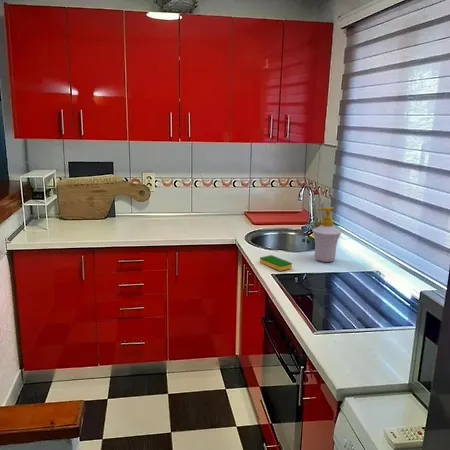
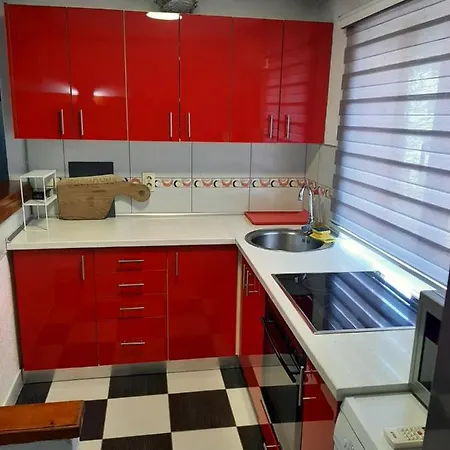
- dish sponge [259,254,293,272]
- soap bottle [312,206,342,263]
